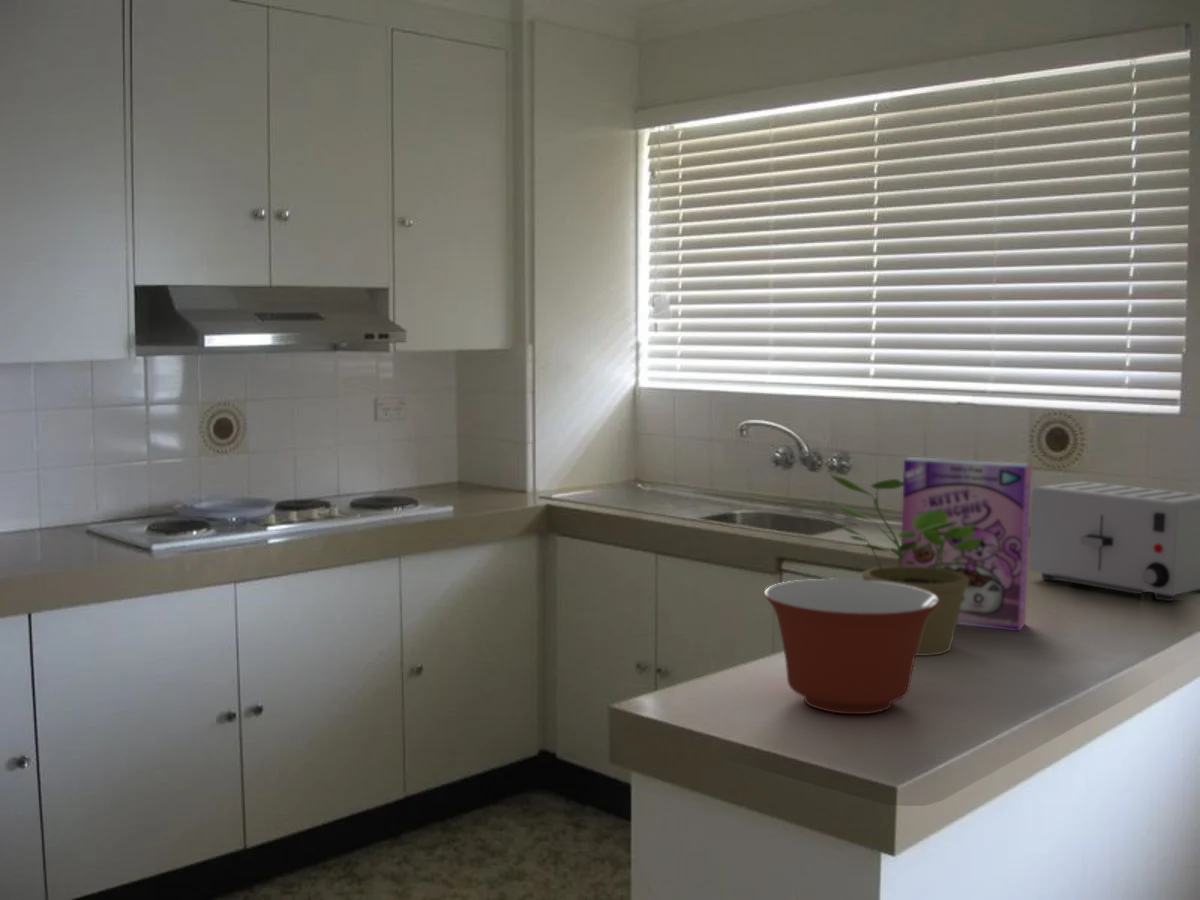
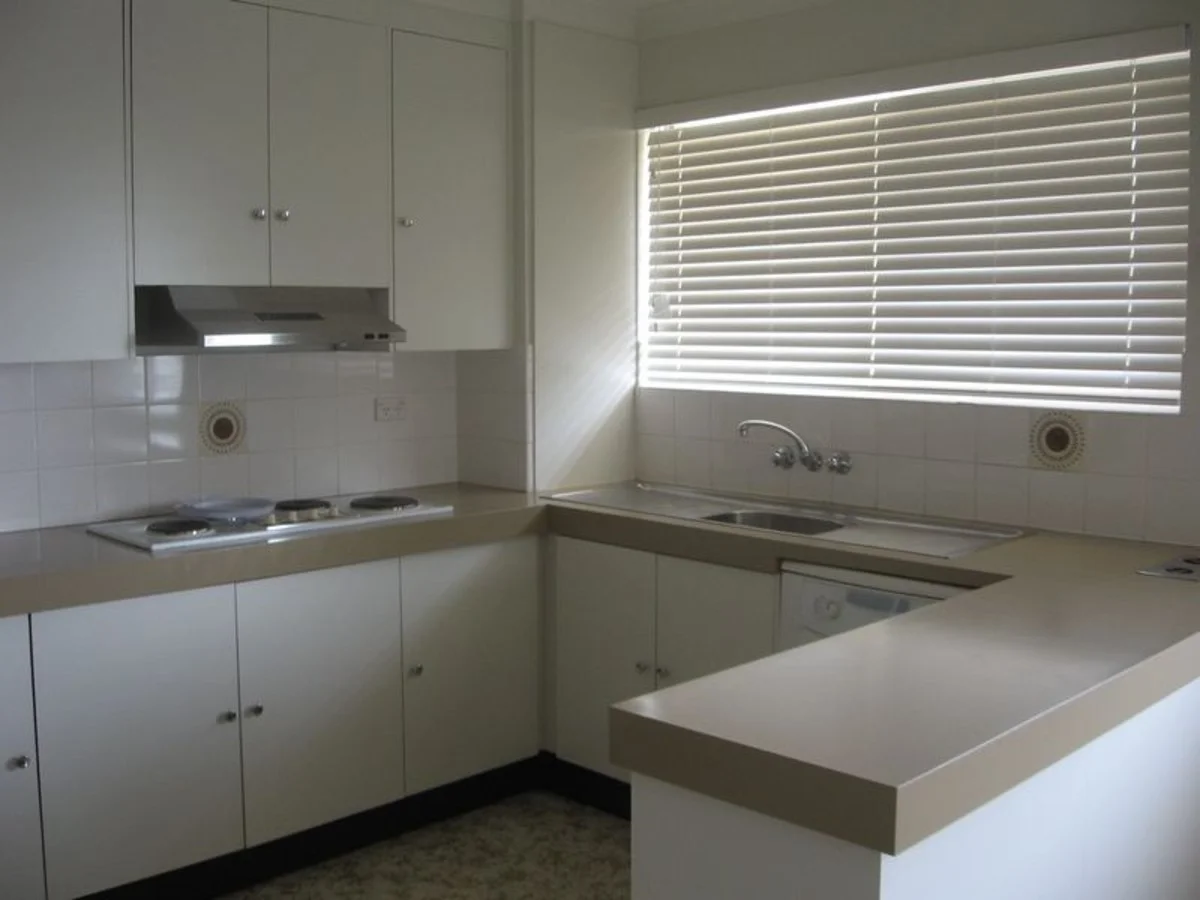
- mixing bowl [763,578,940,715]
- cereal box [900,456,1033,632]
- potted plant [828,473,982,657]
- toaster [1028,481,1200,602]
